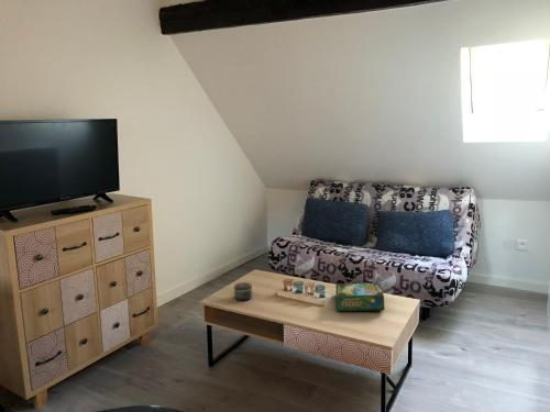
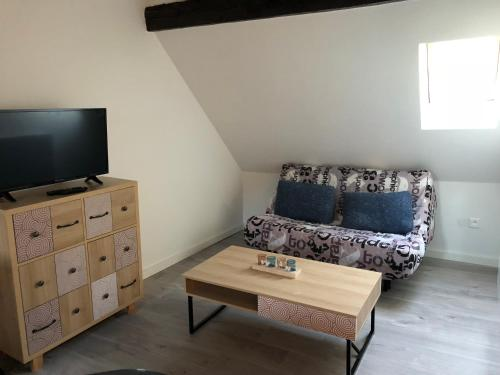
- jar [233,281,253,301]
- board game [334,282,386,312]
